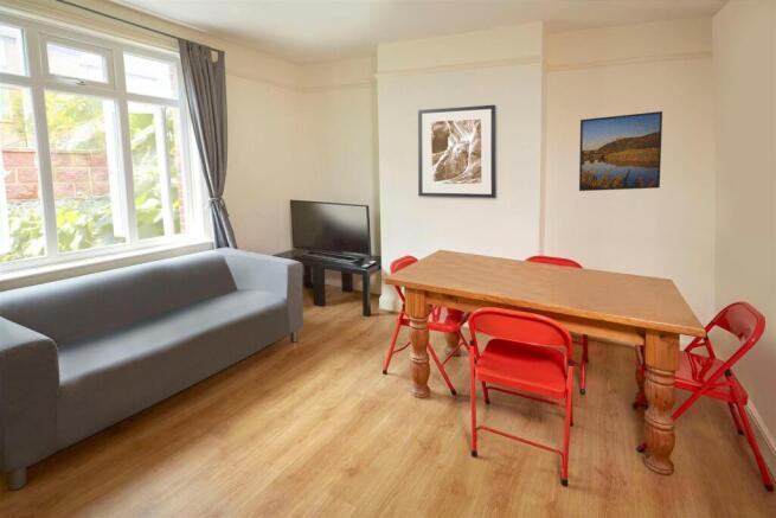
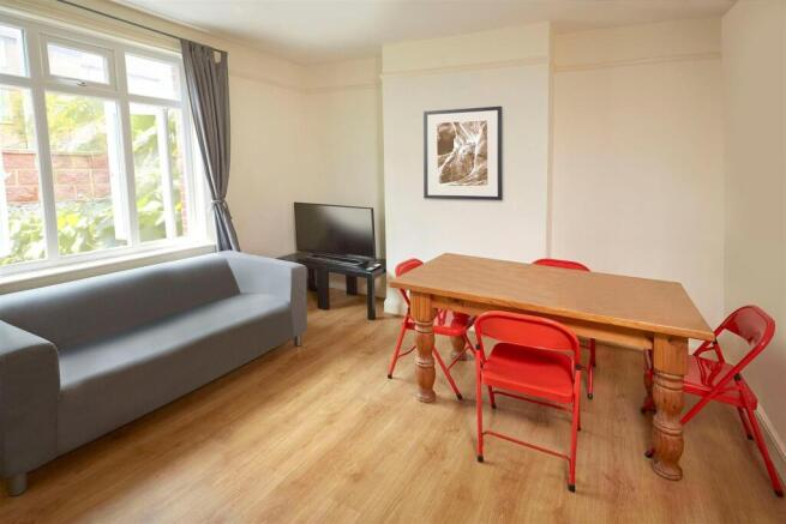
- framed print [578,110,663,192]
